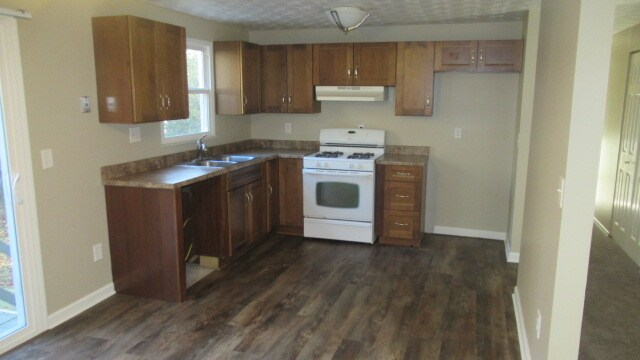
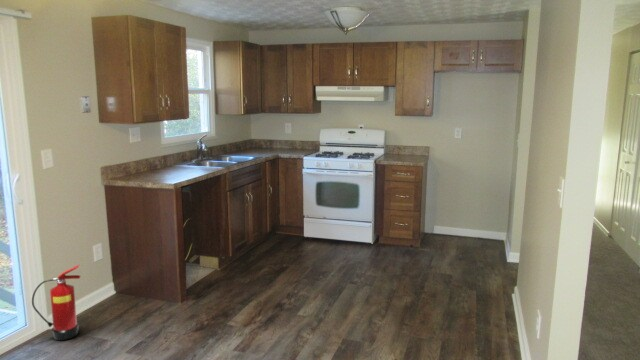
+ fire extinguisher [31,264,81,341]
